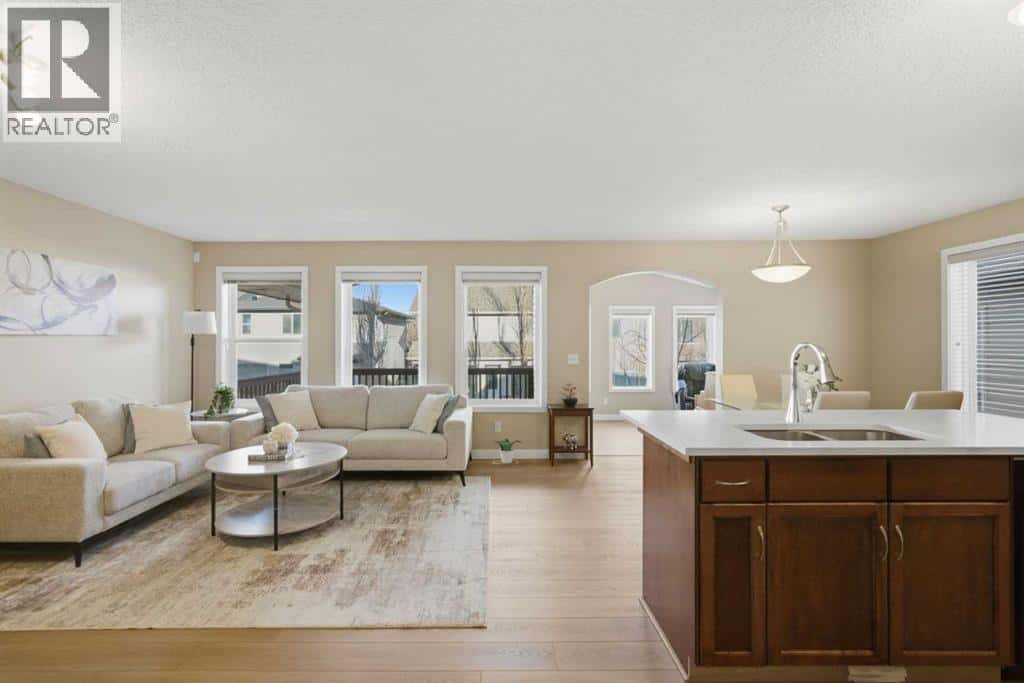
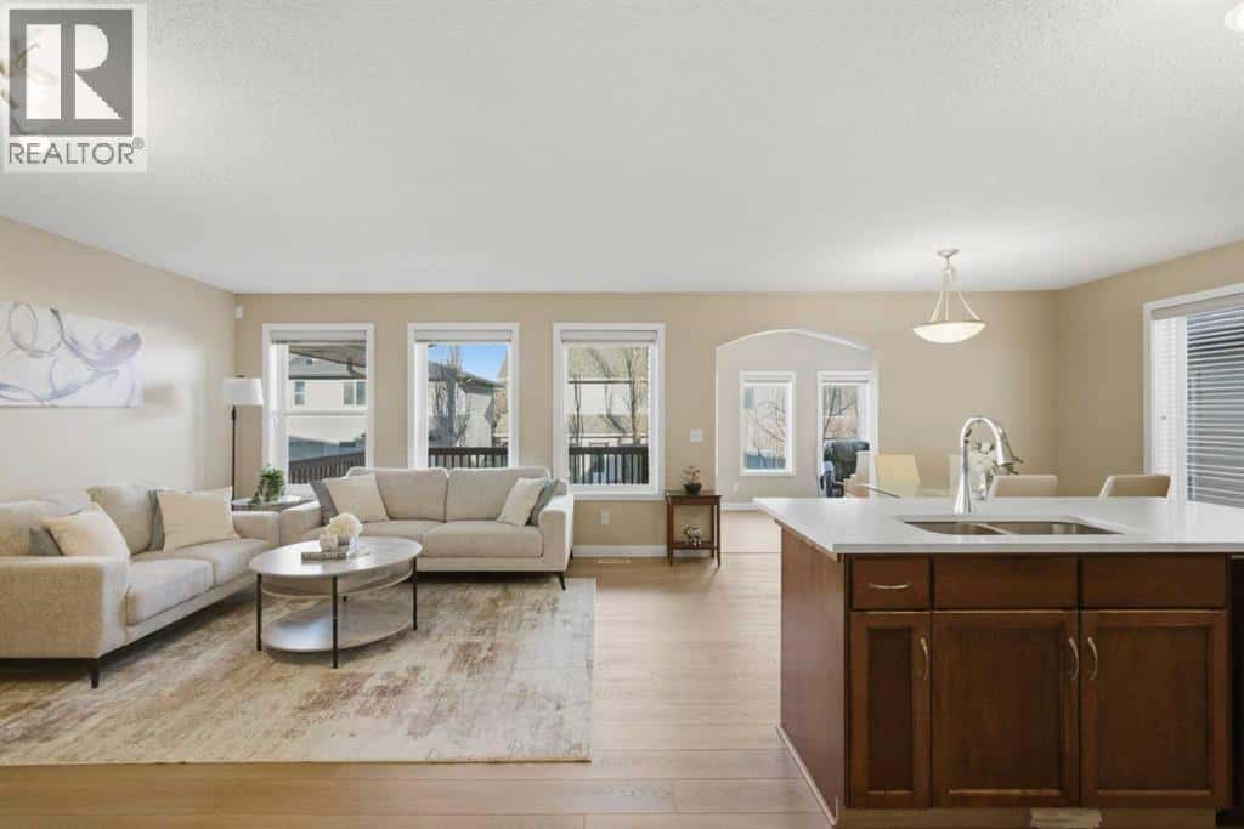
- potted plant [494,438,523,464]
